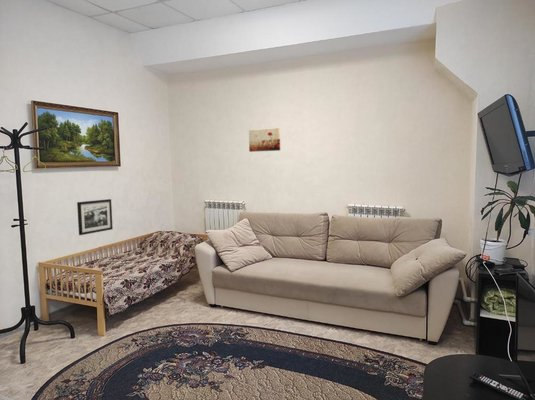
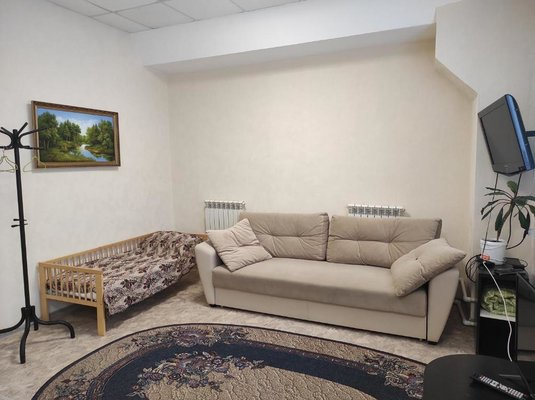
- wall art [248,127,281,153]
- picture frame [76,198,114,236]
